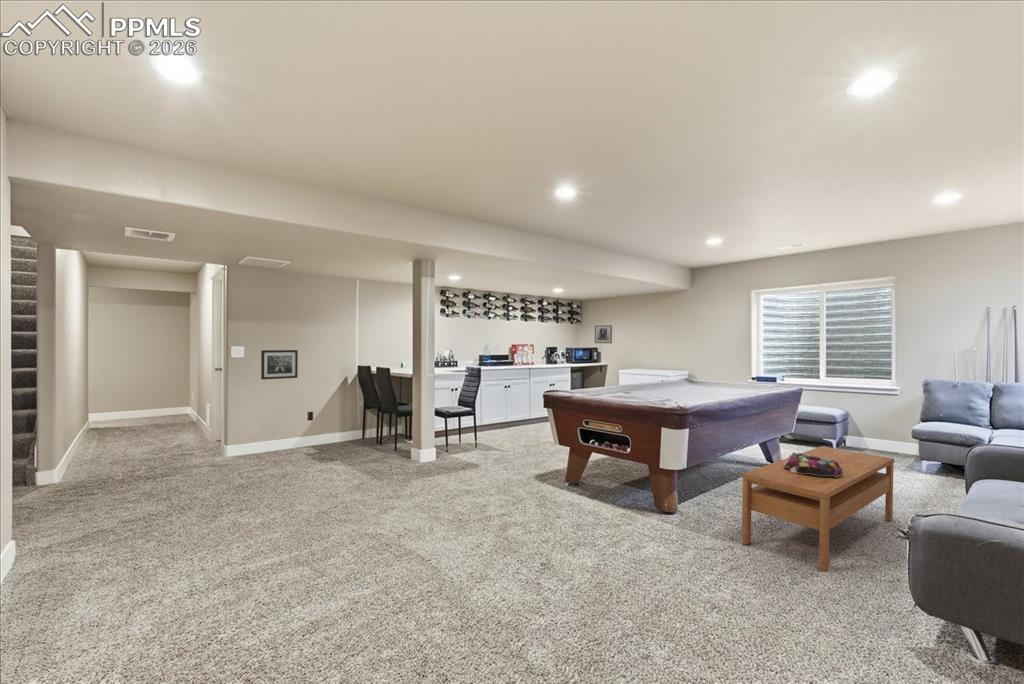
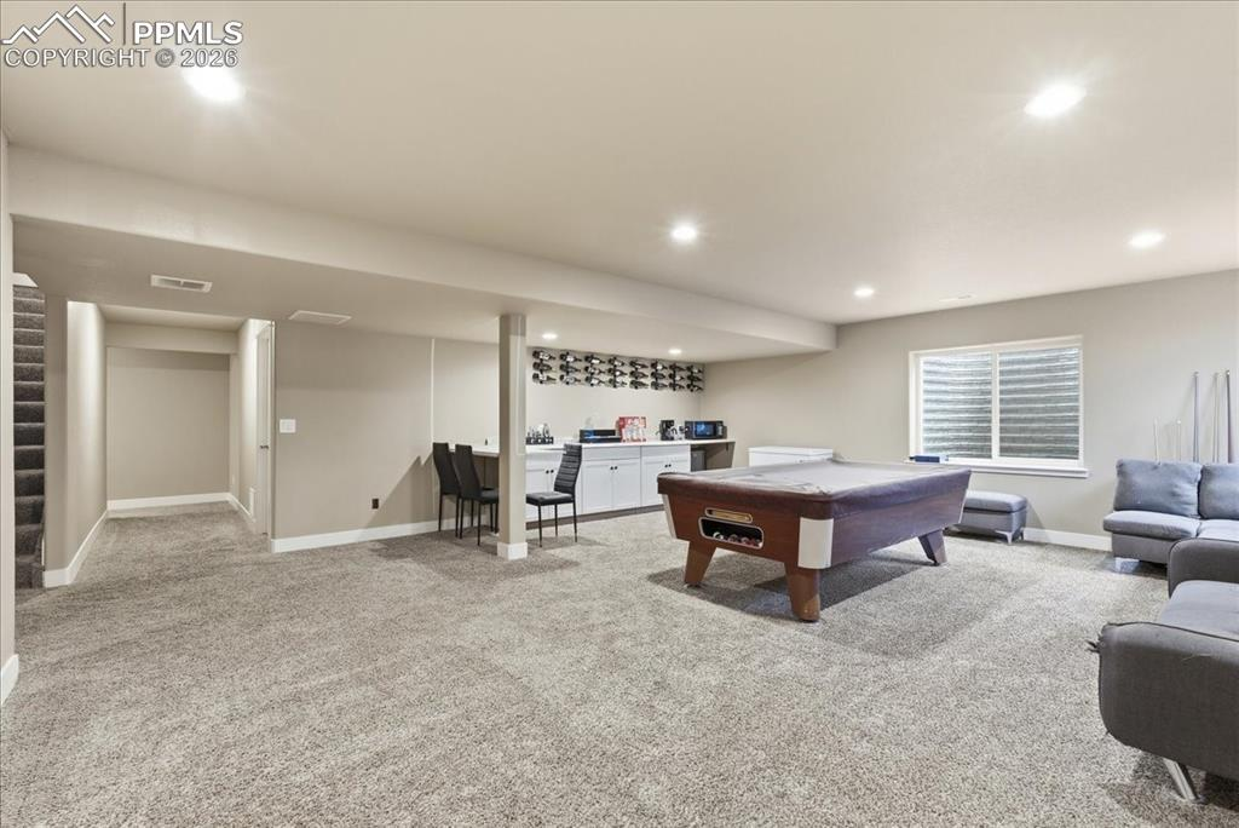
- wall art [260,349,299,380]
- coffee table [741,445,895,573]
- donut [783,451,843,477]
- wall art [594,324,613,345]
